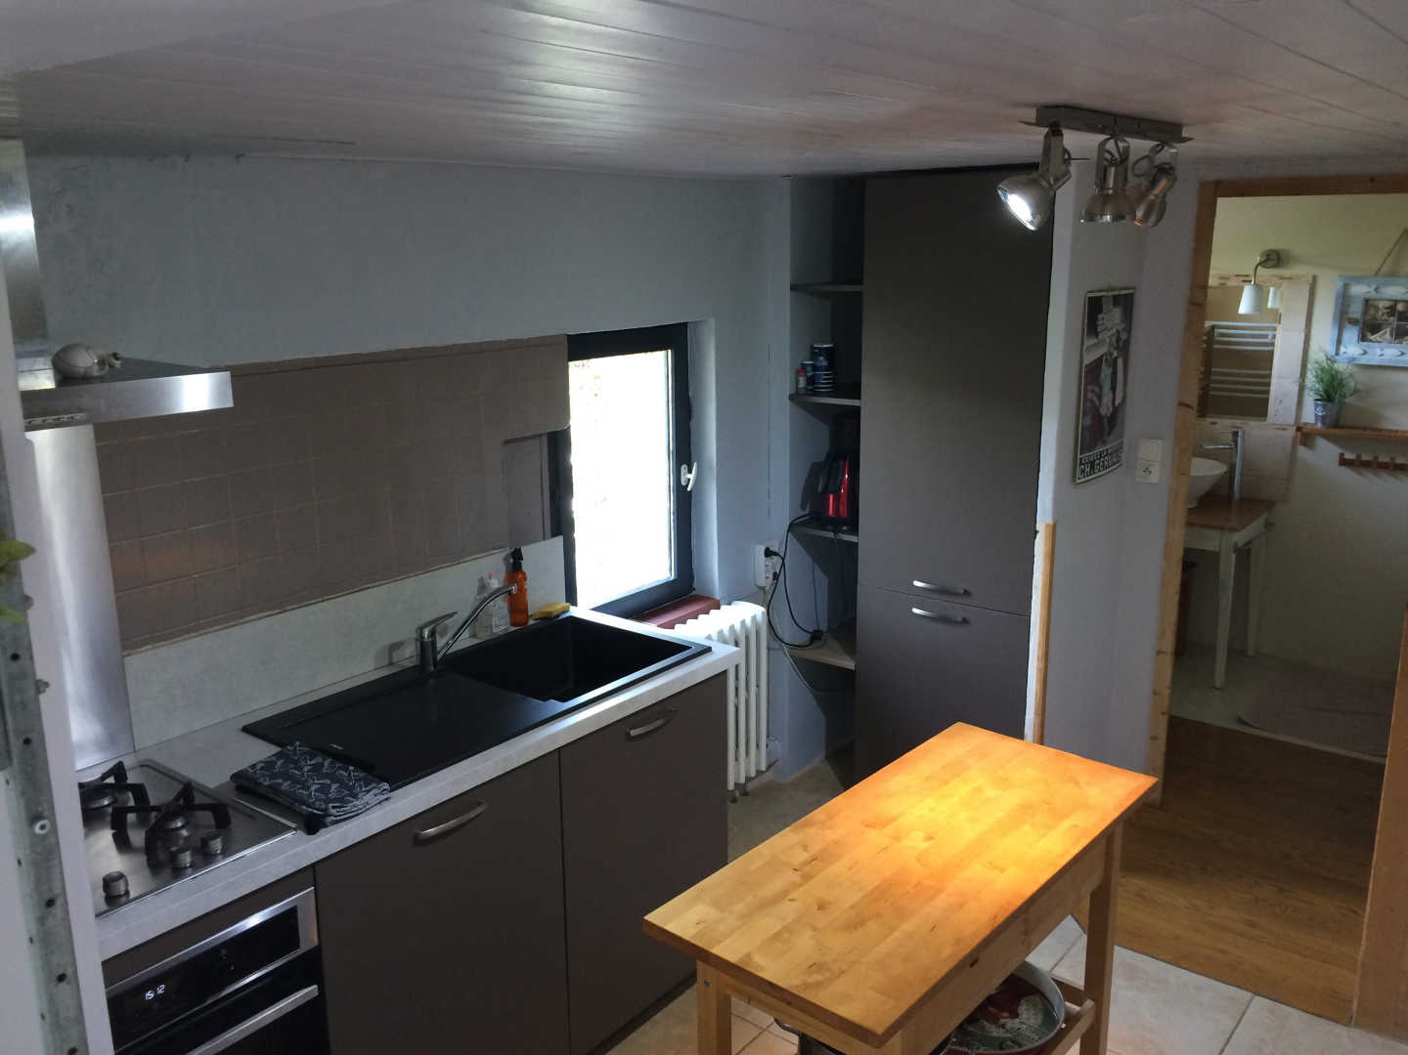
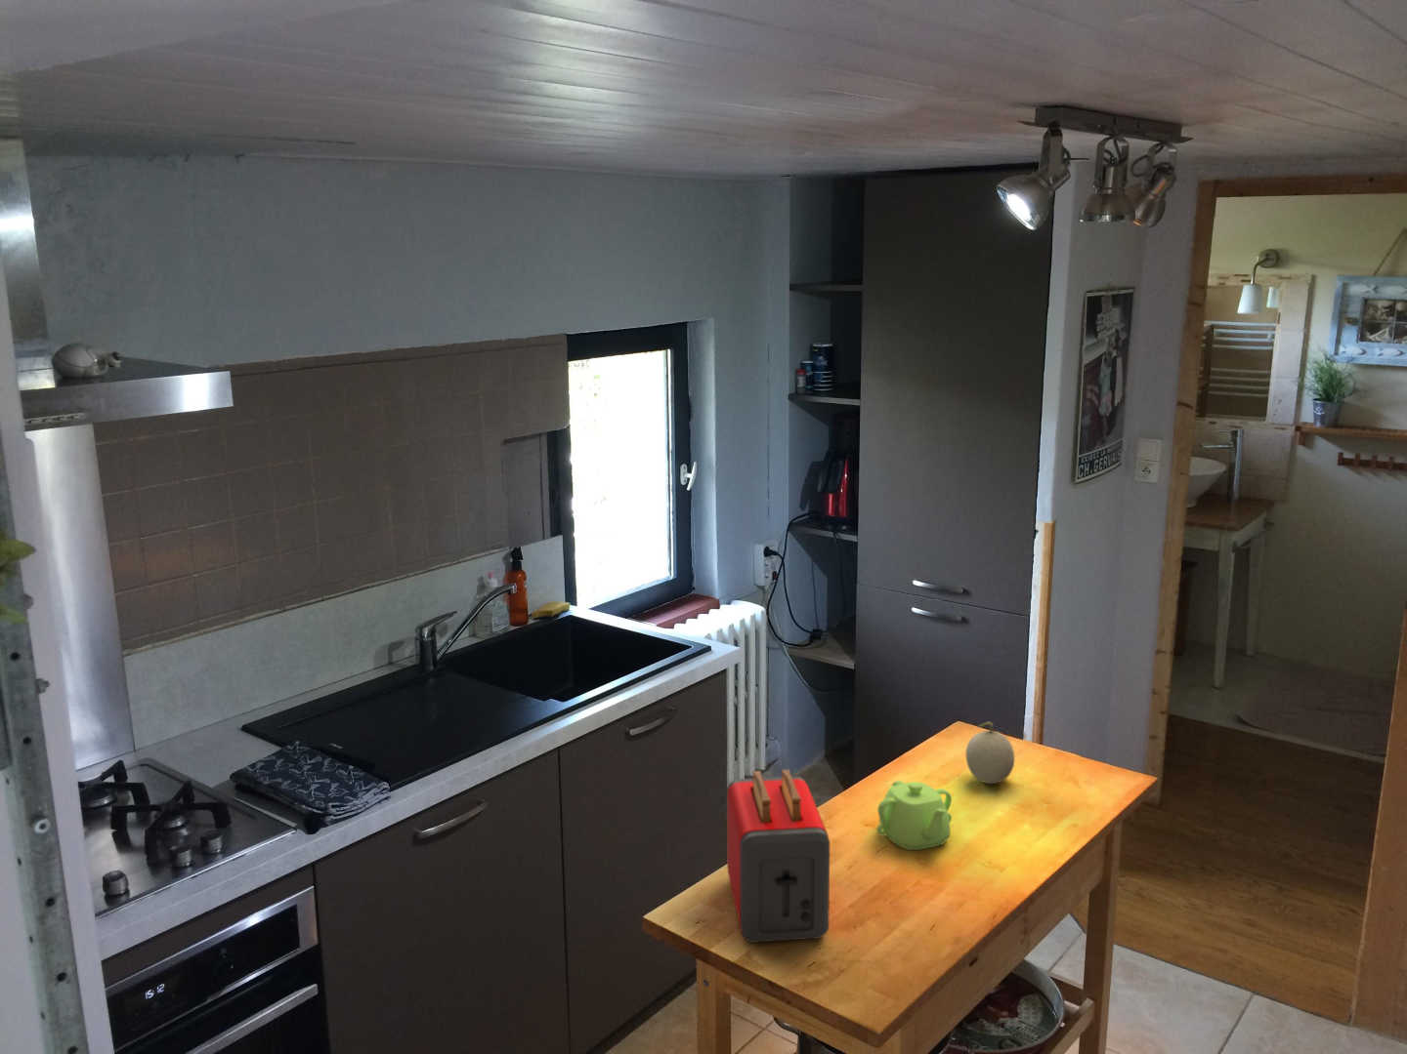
+ teapot [875,779,953,851]
+ fruit [965,721,1015,785]
+ toaster [726,768,831,943]
